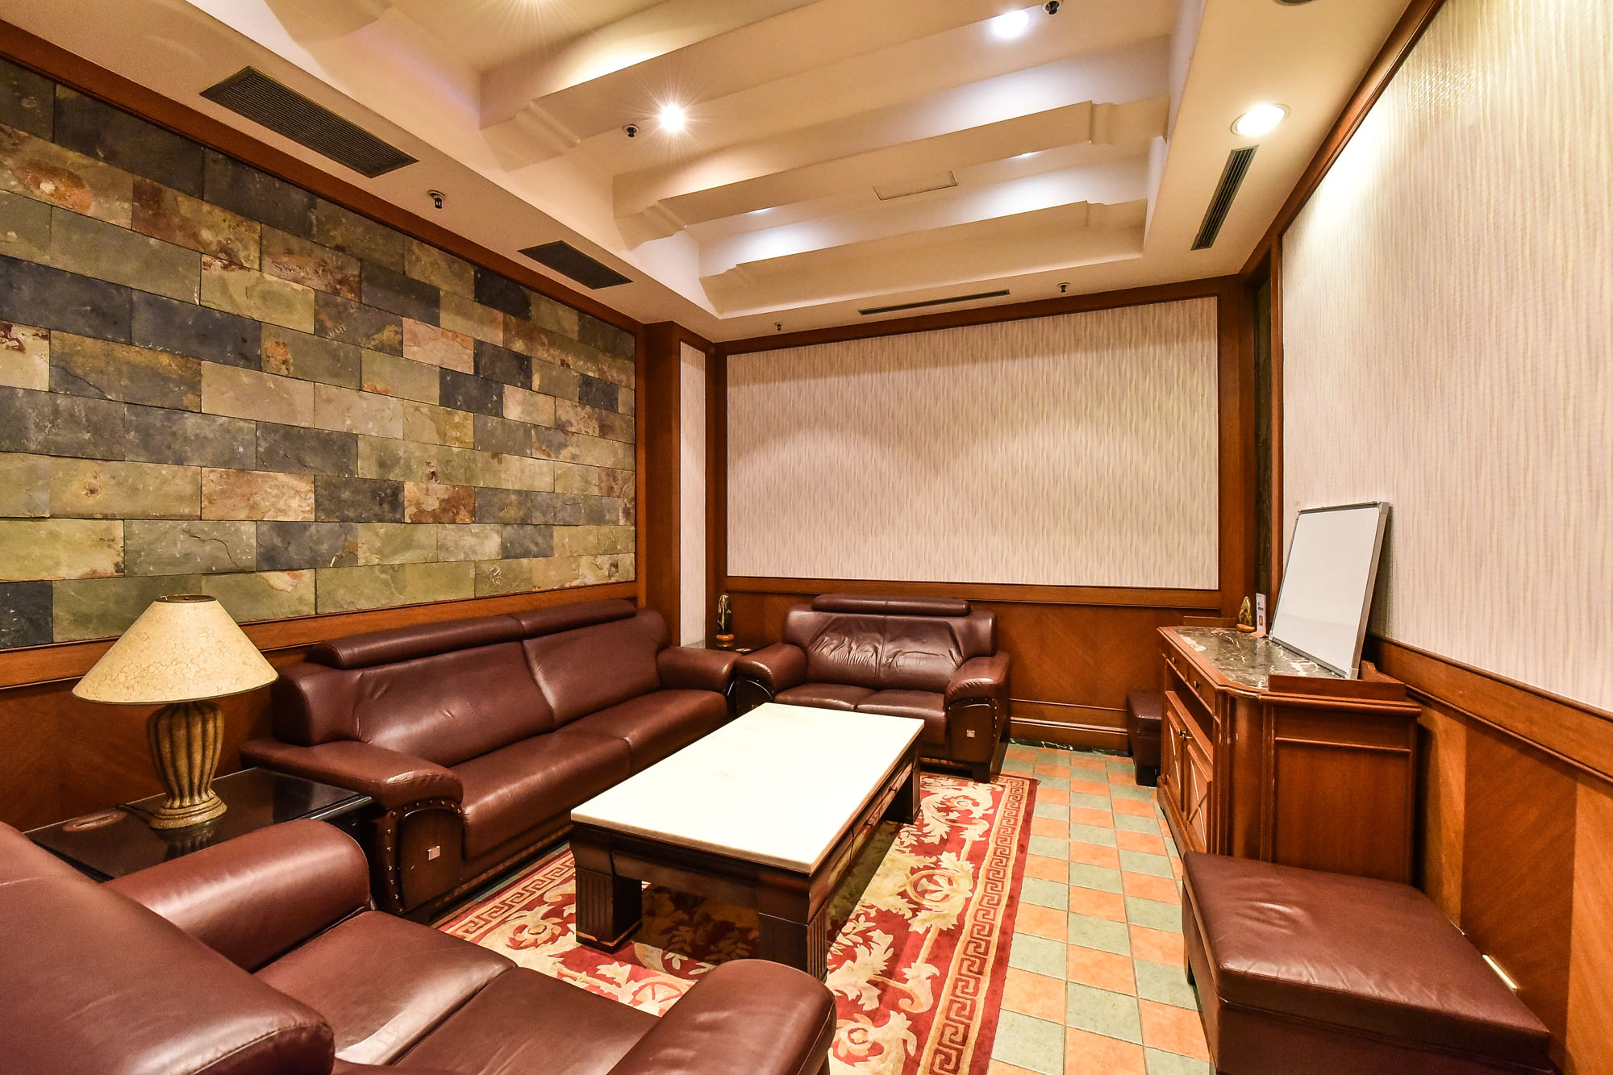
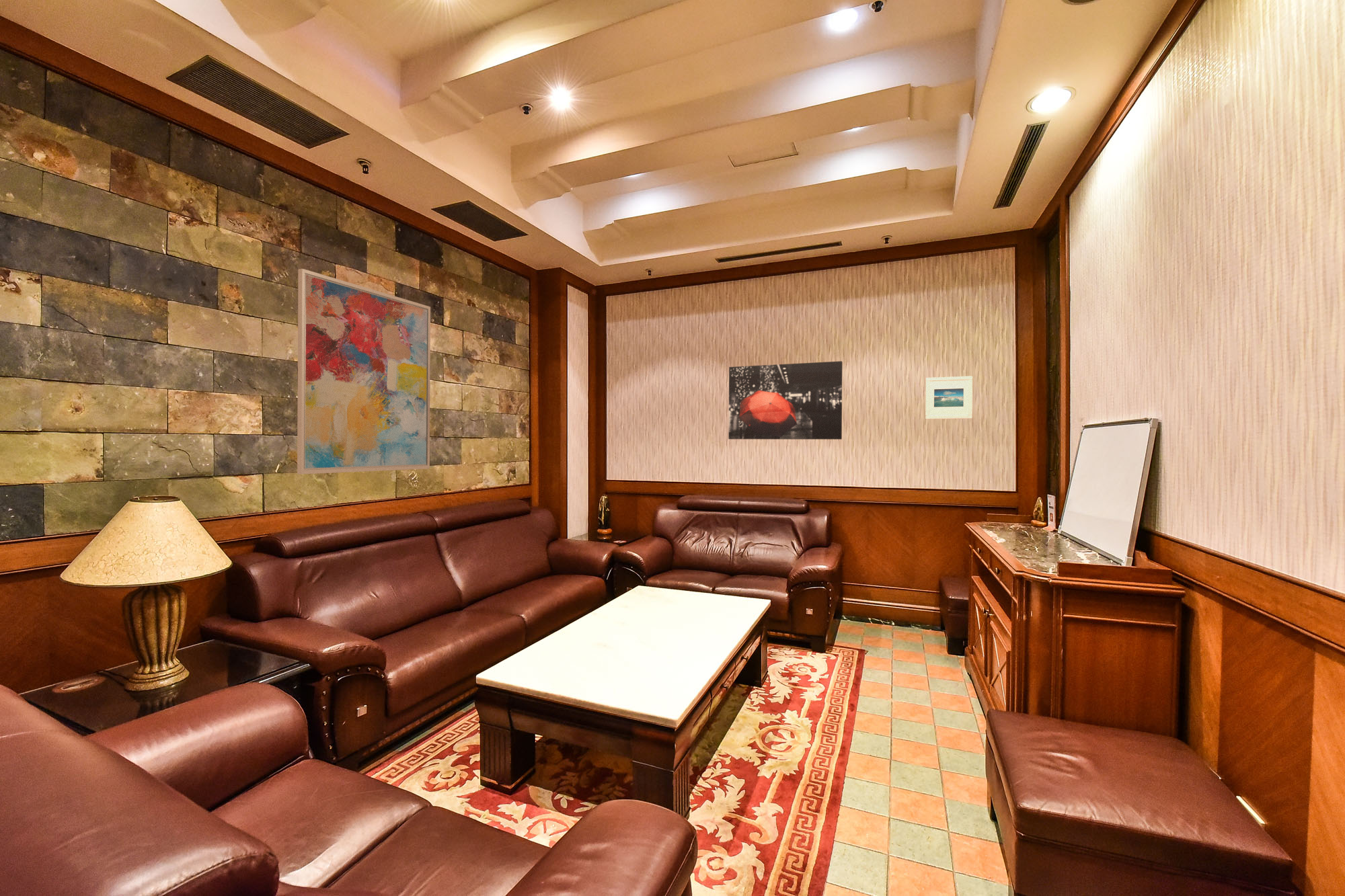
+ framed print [925,375,973,420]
+ wall art [297,268,431,475]
+ wall art [728,360,843,440]
